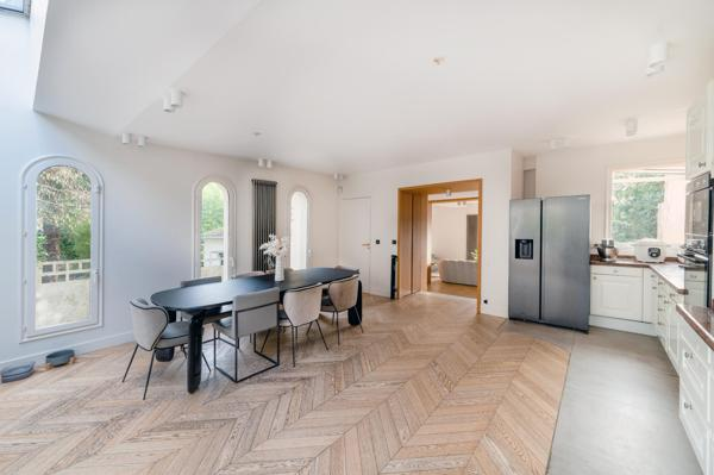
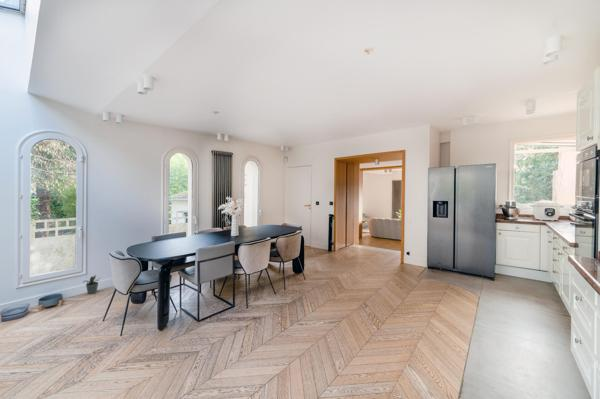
+ potted plant [82,274,101,295]
